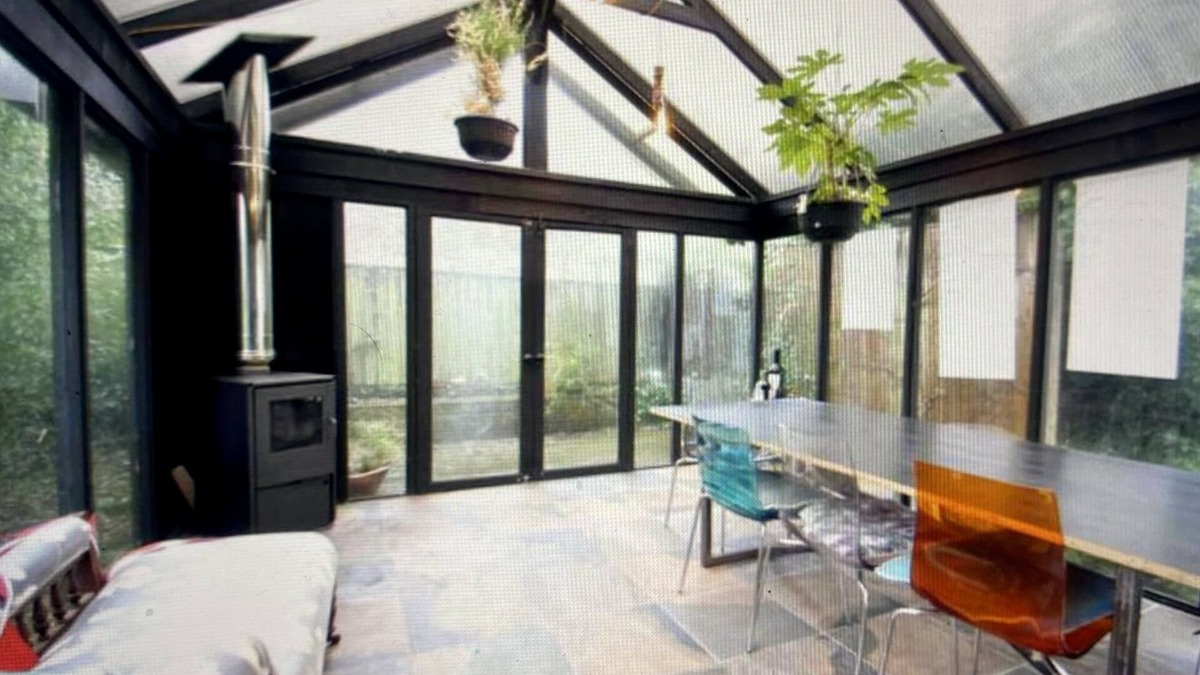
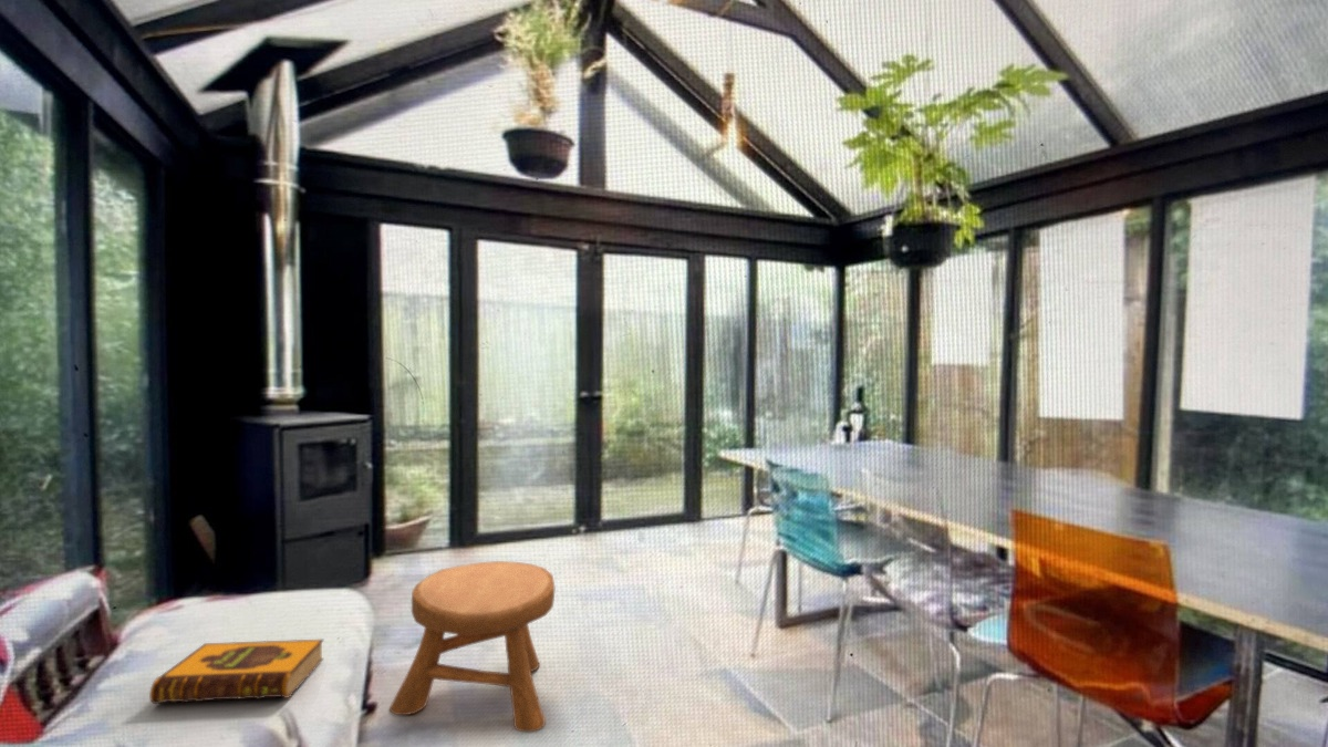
+ hardback book [148,639,325,705]
+ stool [388,560,556,734]
